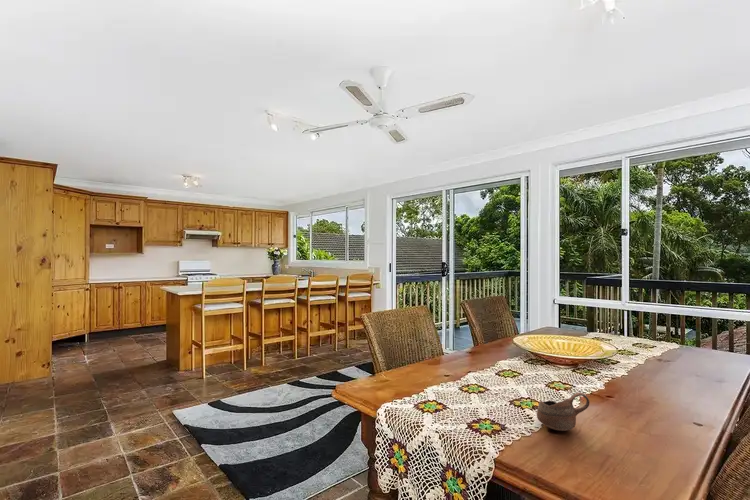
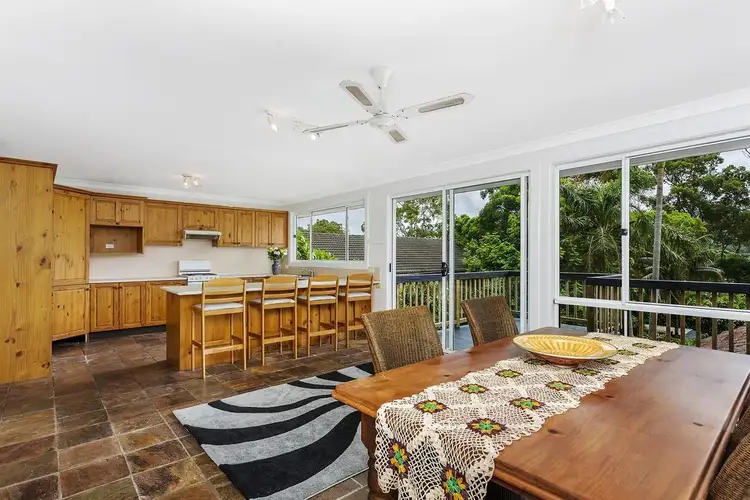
- cup [536,391,591,432]
